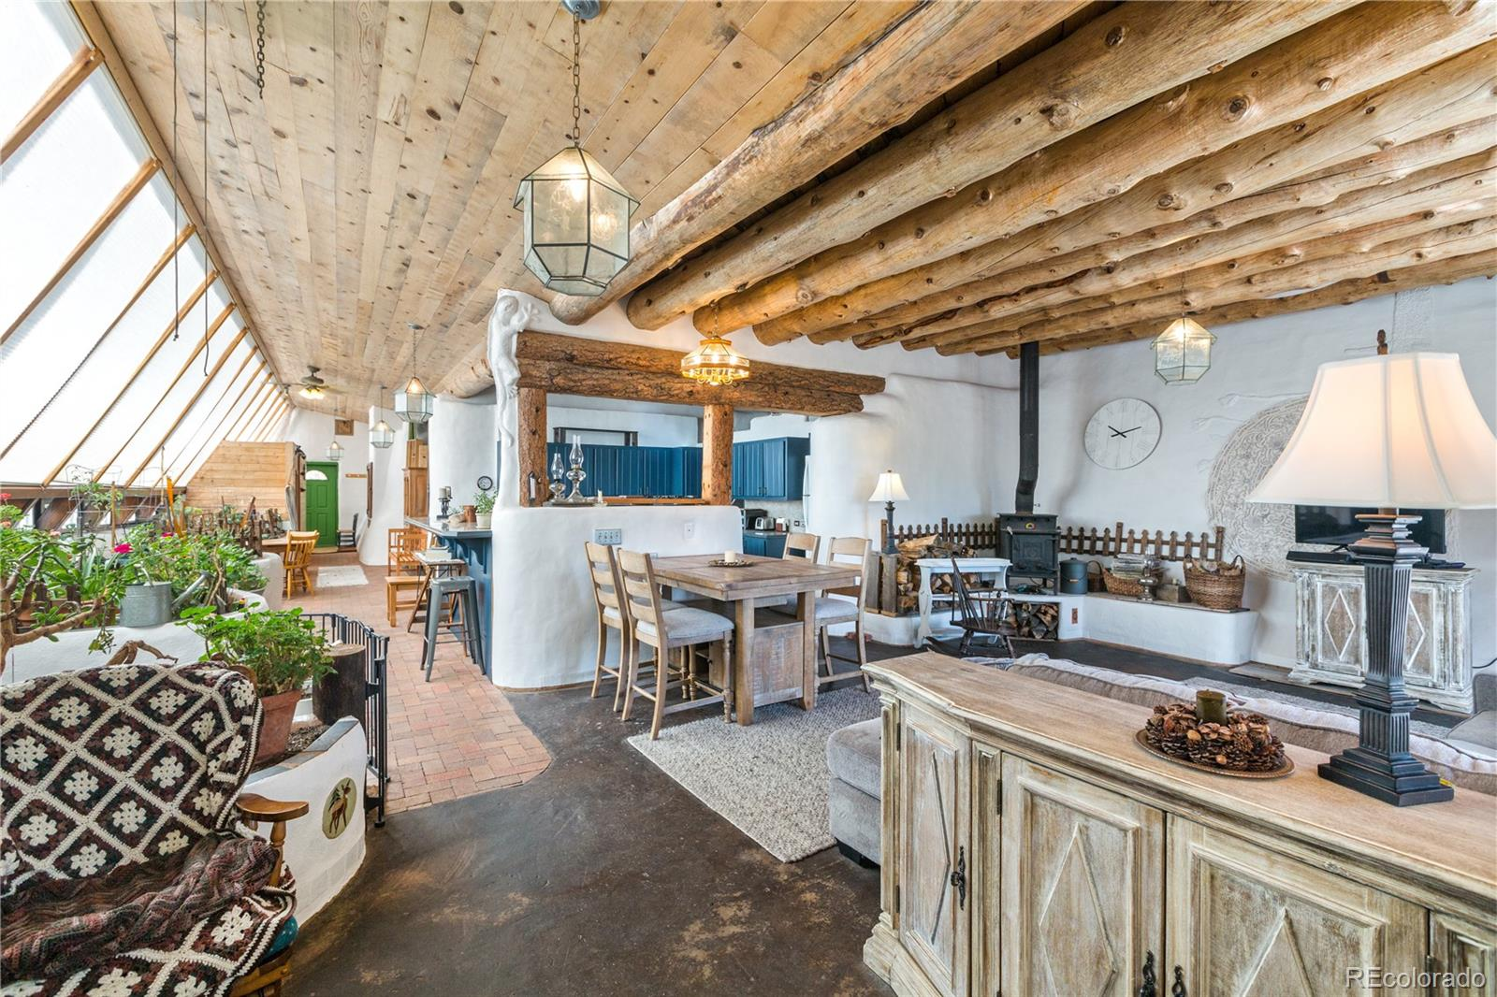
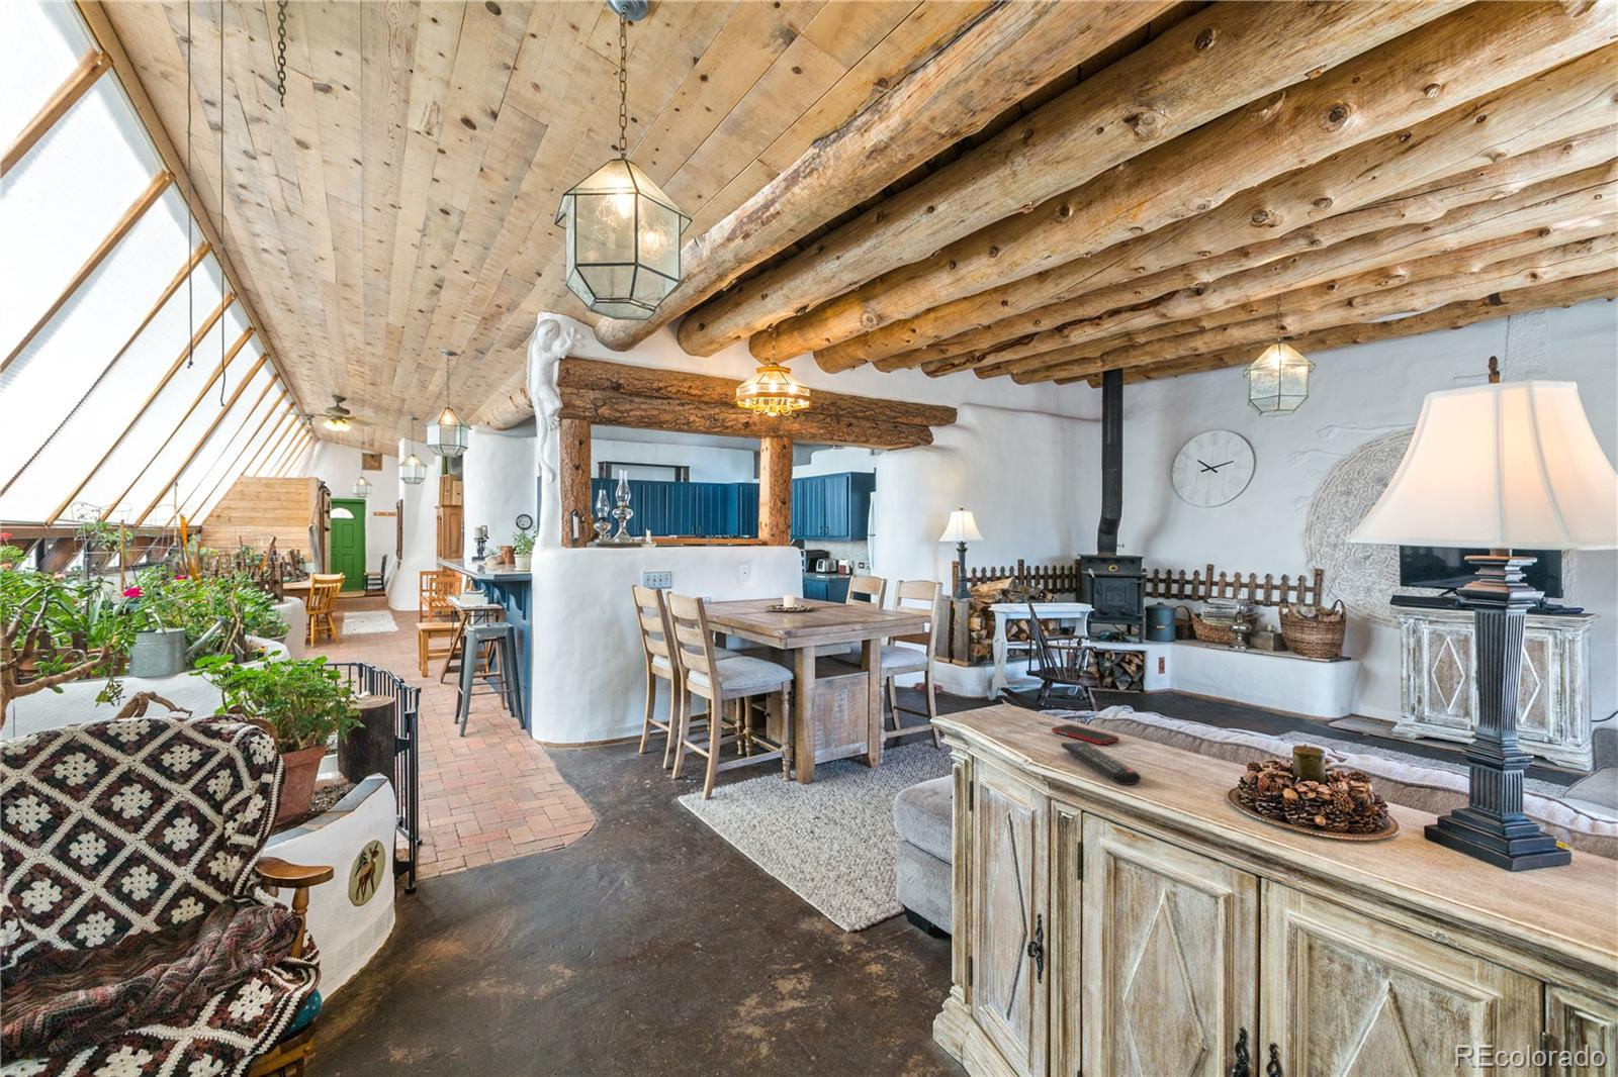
+ cell phone [1050,724,1120,745]
+ remote control [1060,742,1142,786]
